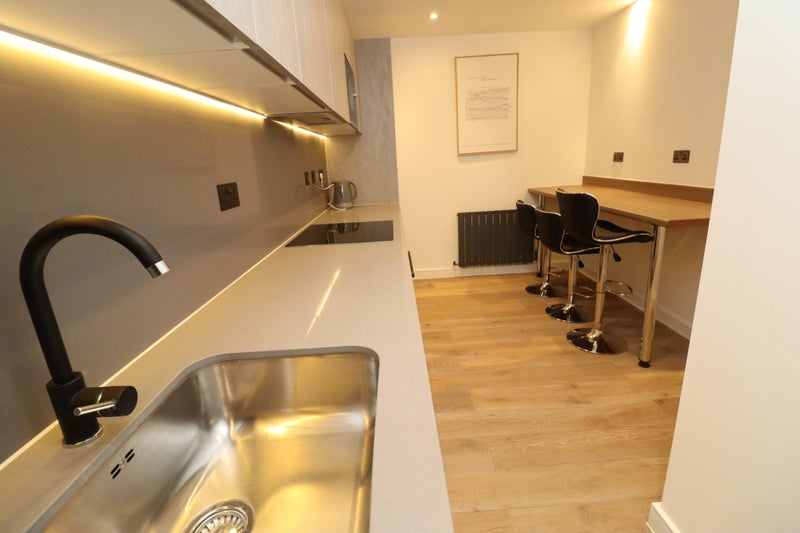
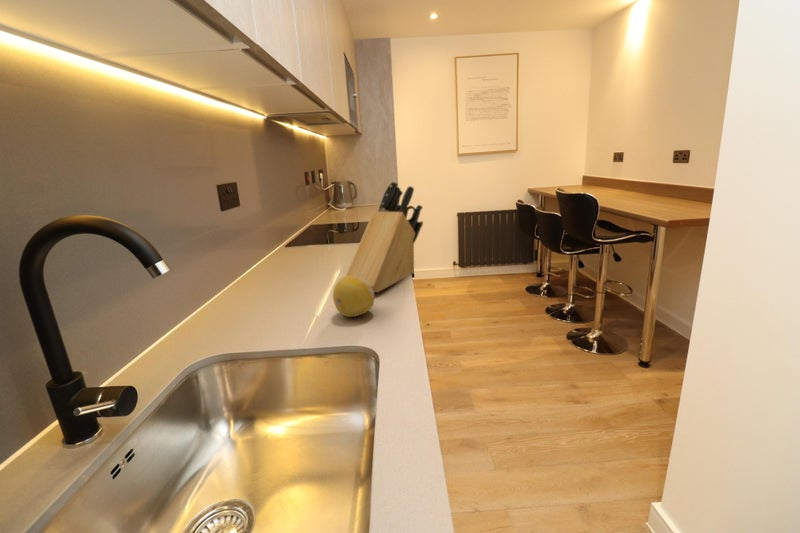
+ knife block [345,180,424,293]
+ fruit [332,275,375,318]
